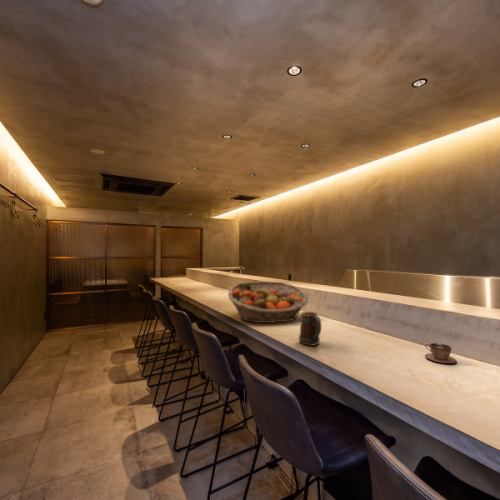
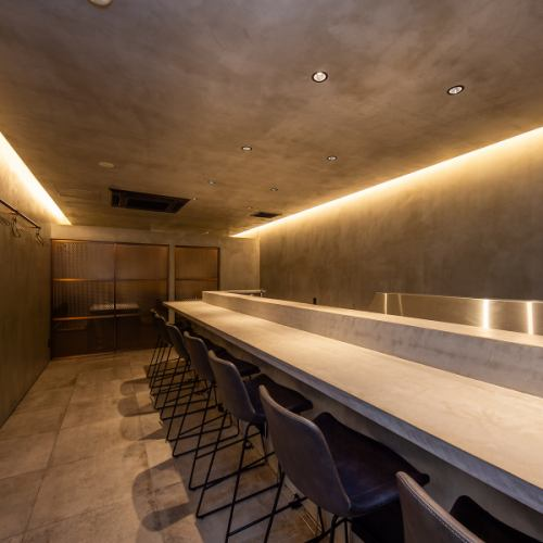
- teacup [424,342,458,365]
- mug [298,311,323,346]
- fruit basket [227,281,309,324]
